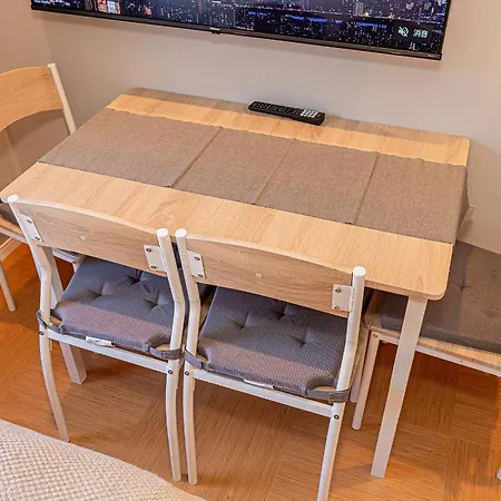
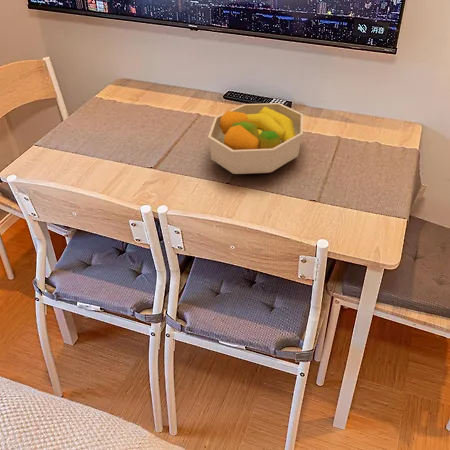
+ fruit bowl [207,102,304,175]
